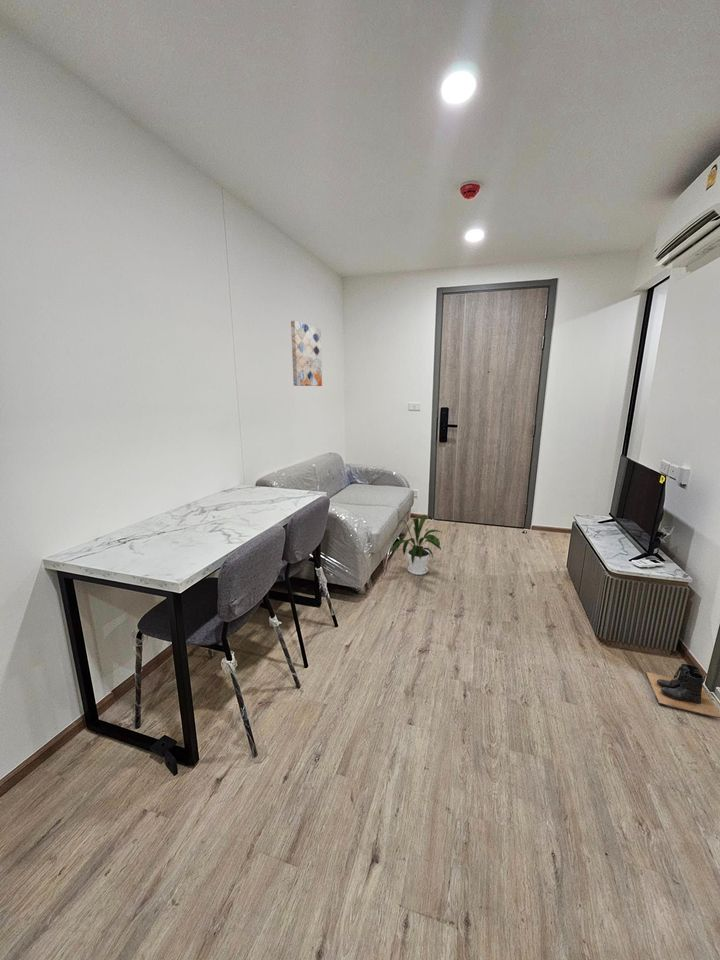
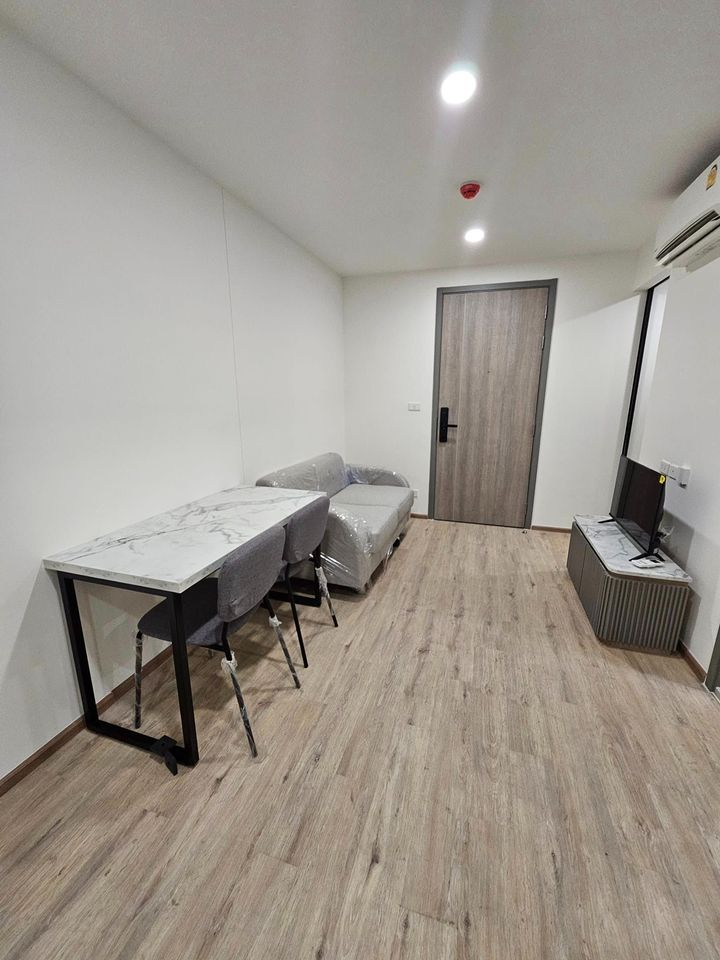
- house plant [388,514,442,576]
- boots [645,663,720,719]
- wall art [290,320,323,387]
